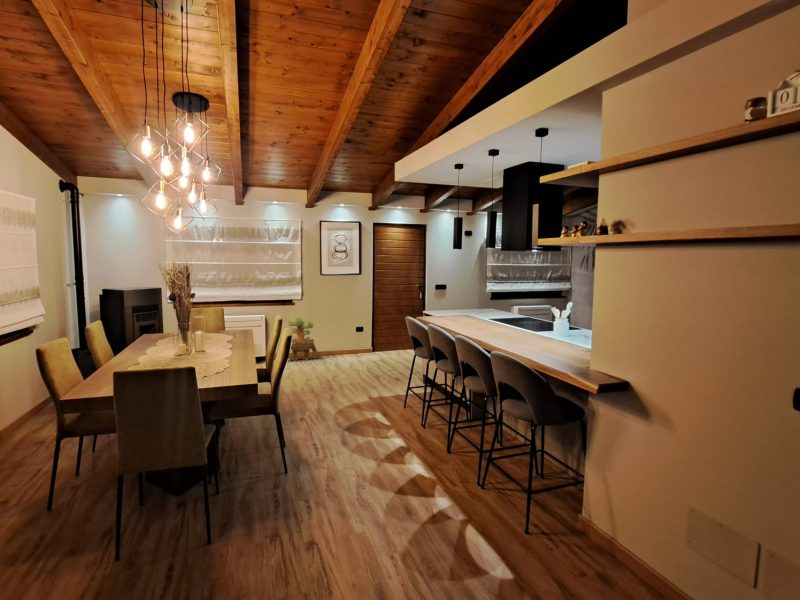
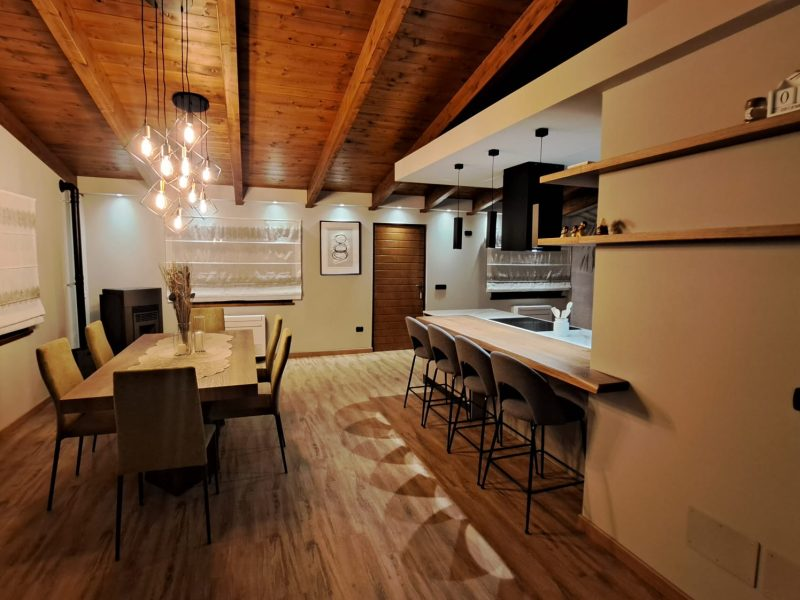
- potted tree [287,316,319,362]
